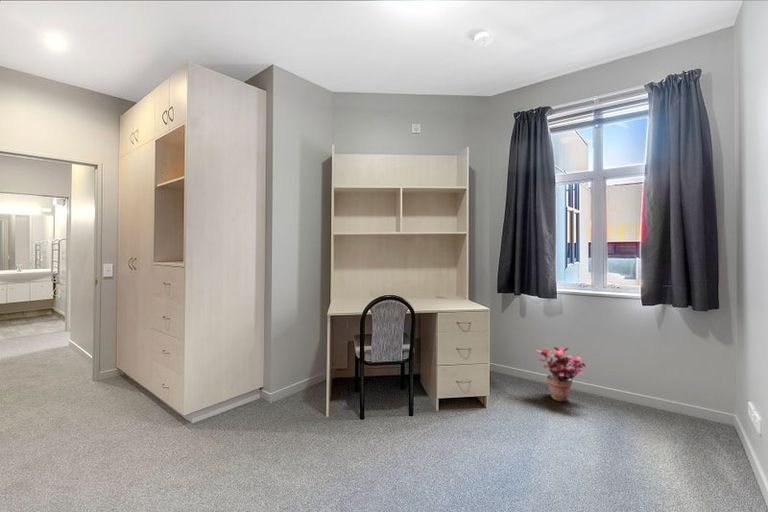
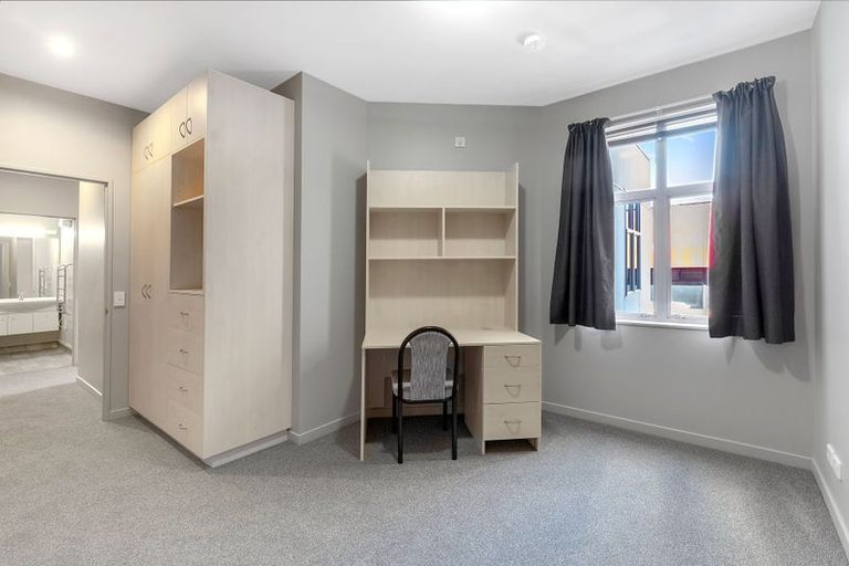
- potted plant [535,345,587,402]
